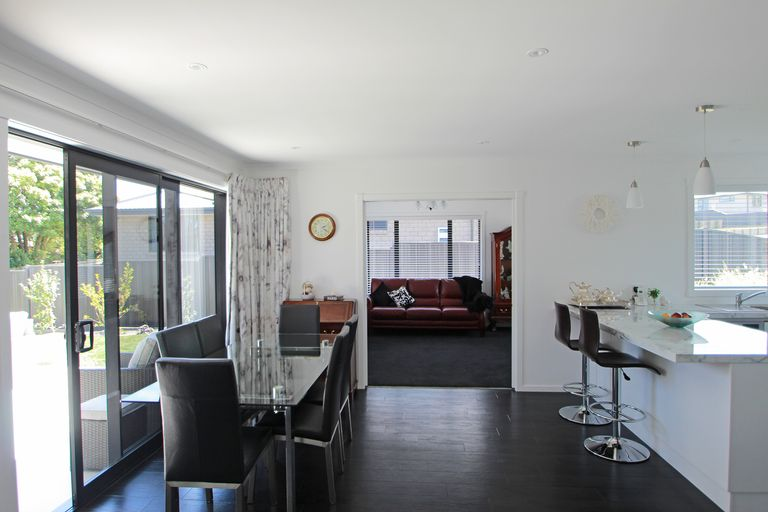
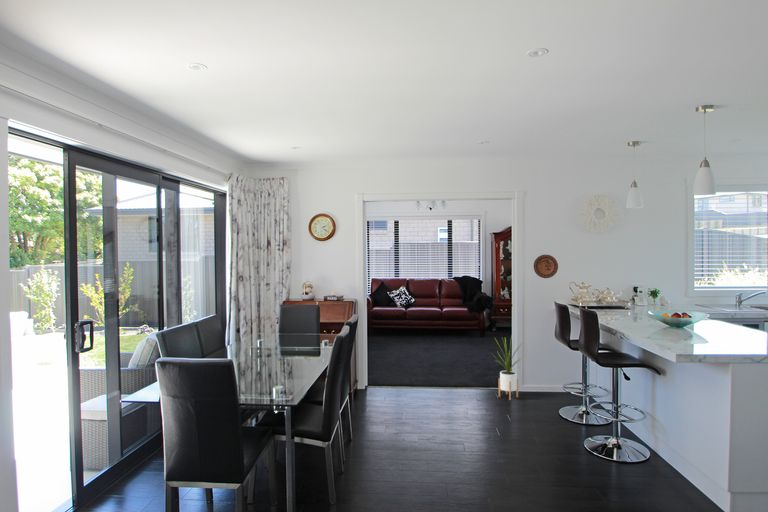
+ house plant [491,336,525,401]
+ decorative plate [533,254,559,279]
